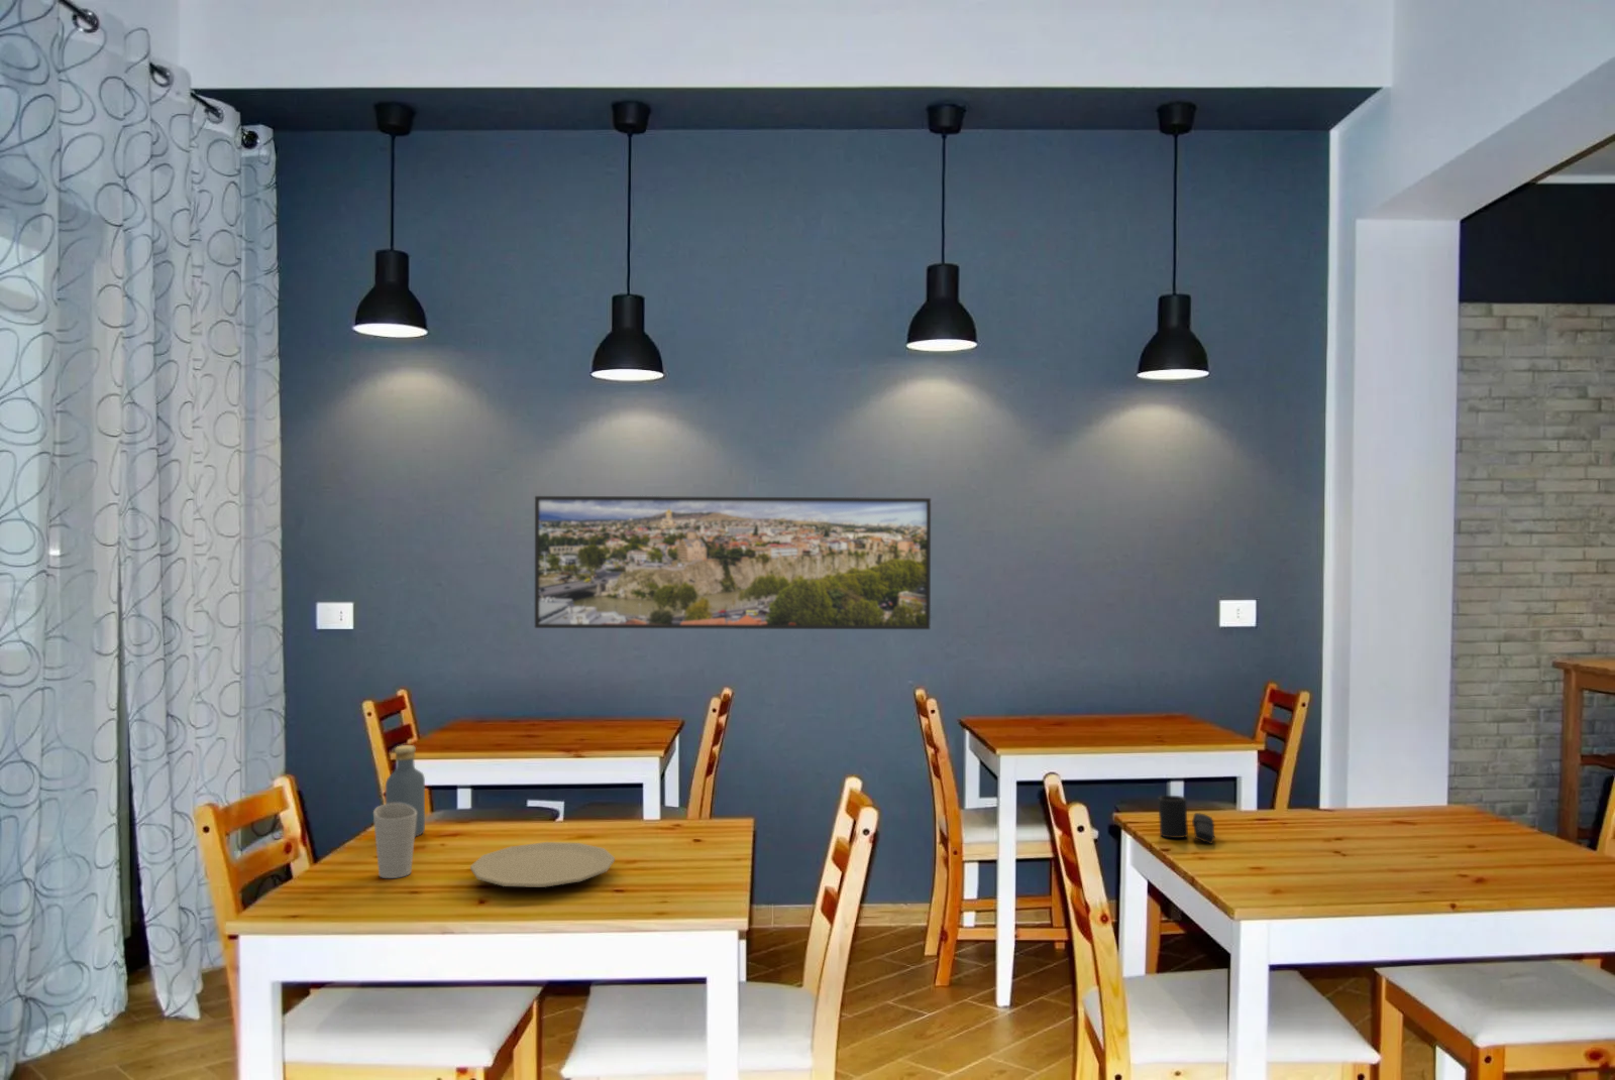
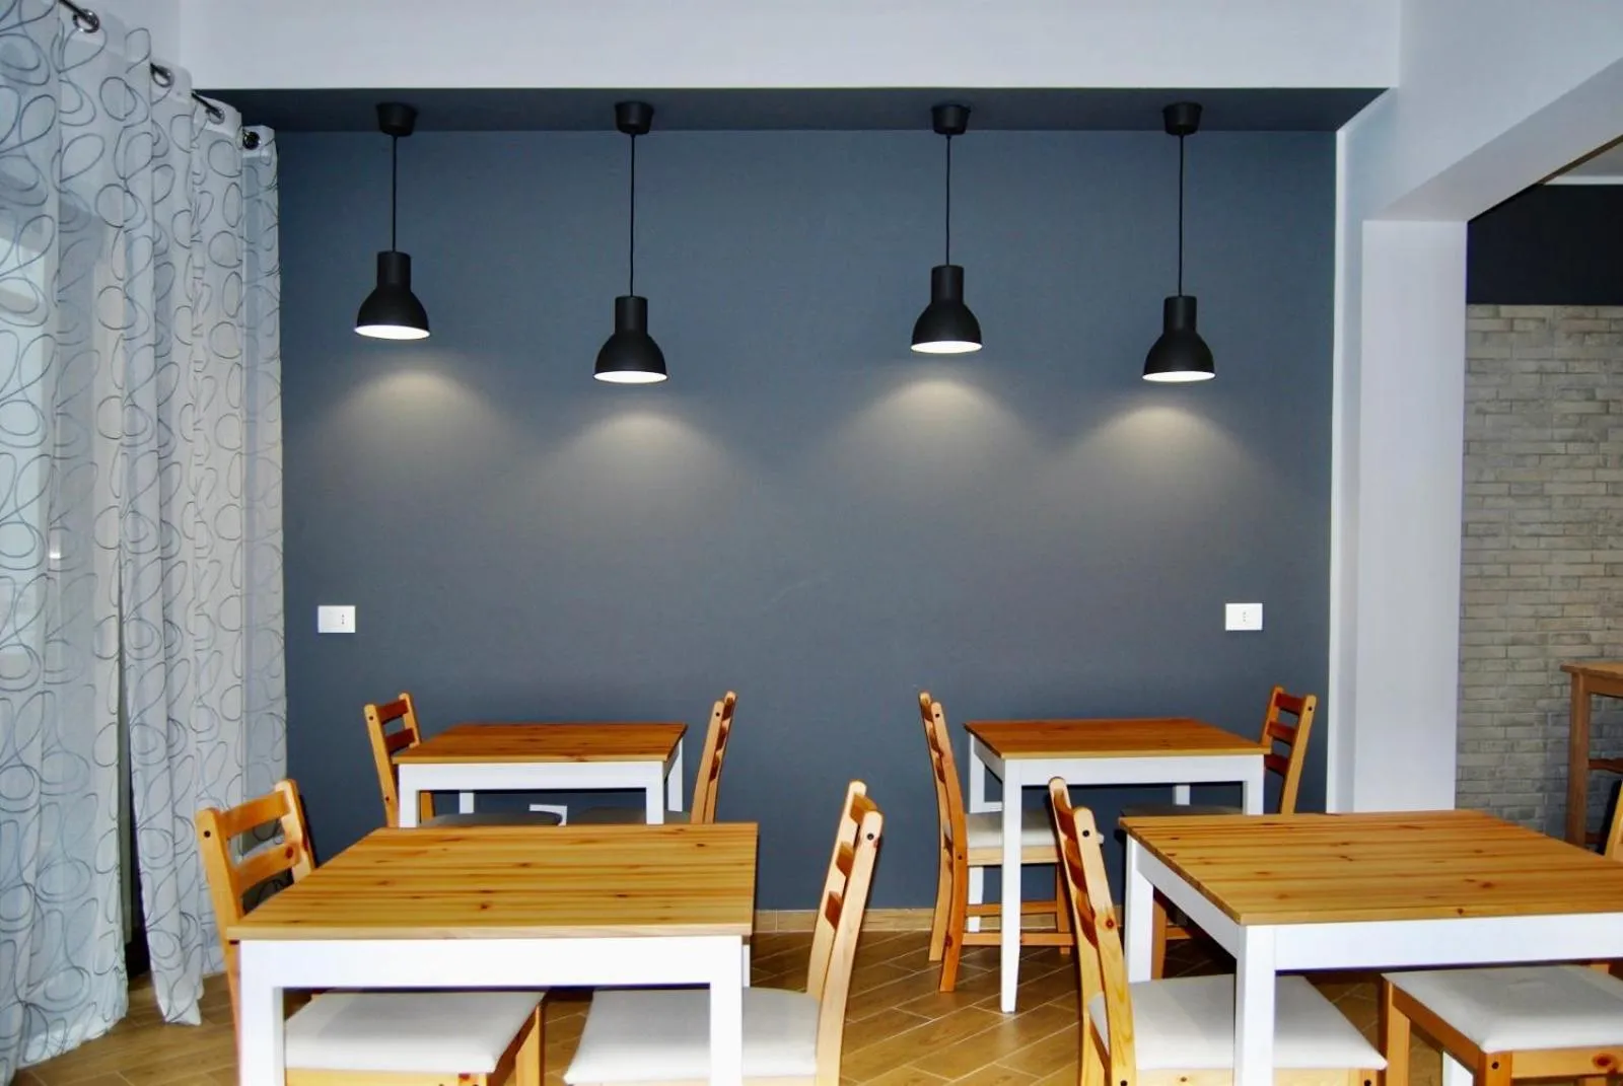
- plate [469,841,615,888]
- cup [373,803,417,880]
- coffee mug [1158,794,1216,845]
- vodka [385,744,426,838]
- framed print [534,495,931,630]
